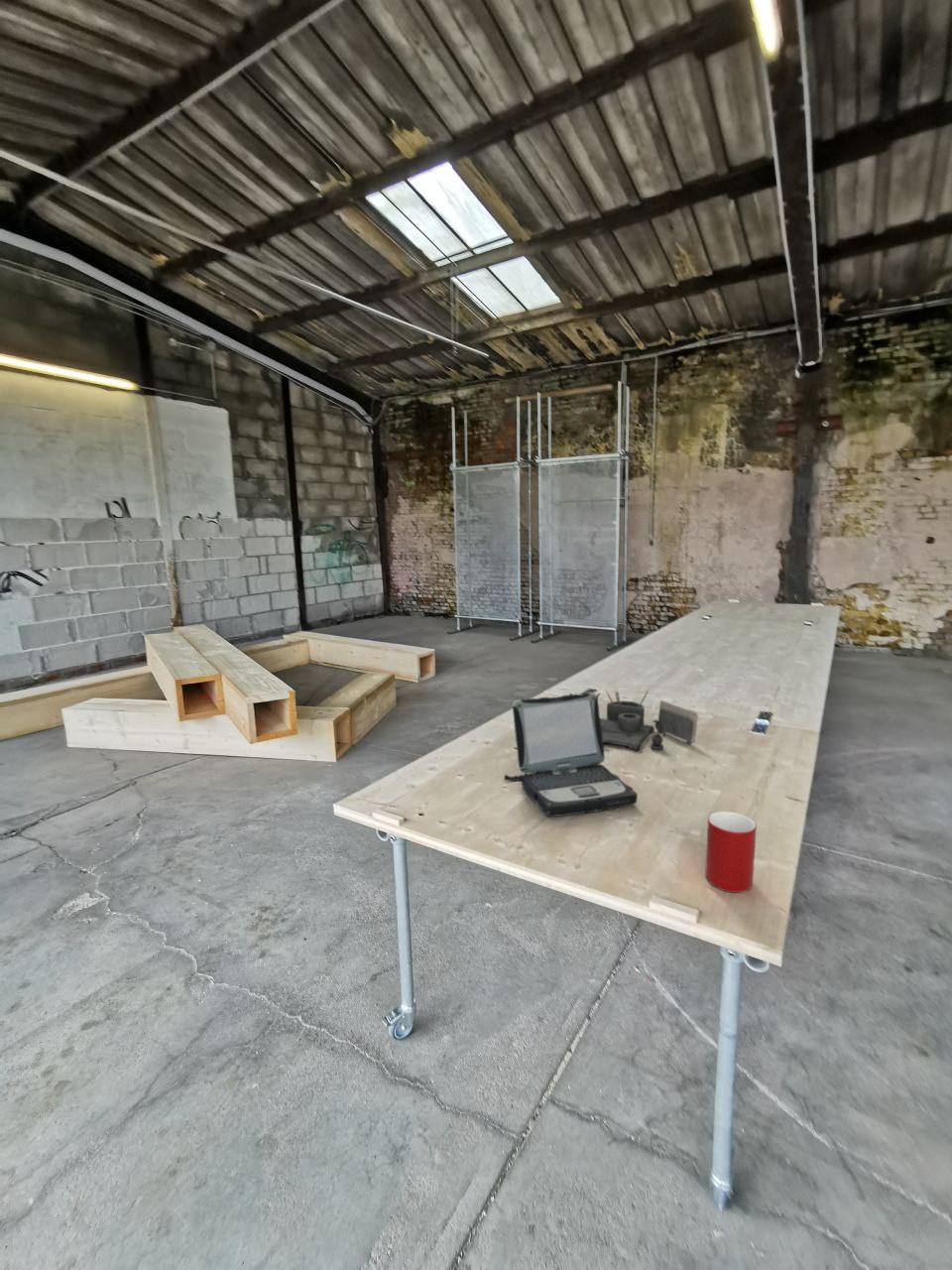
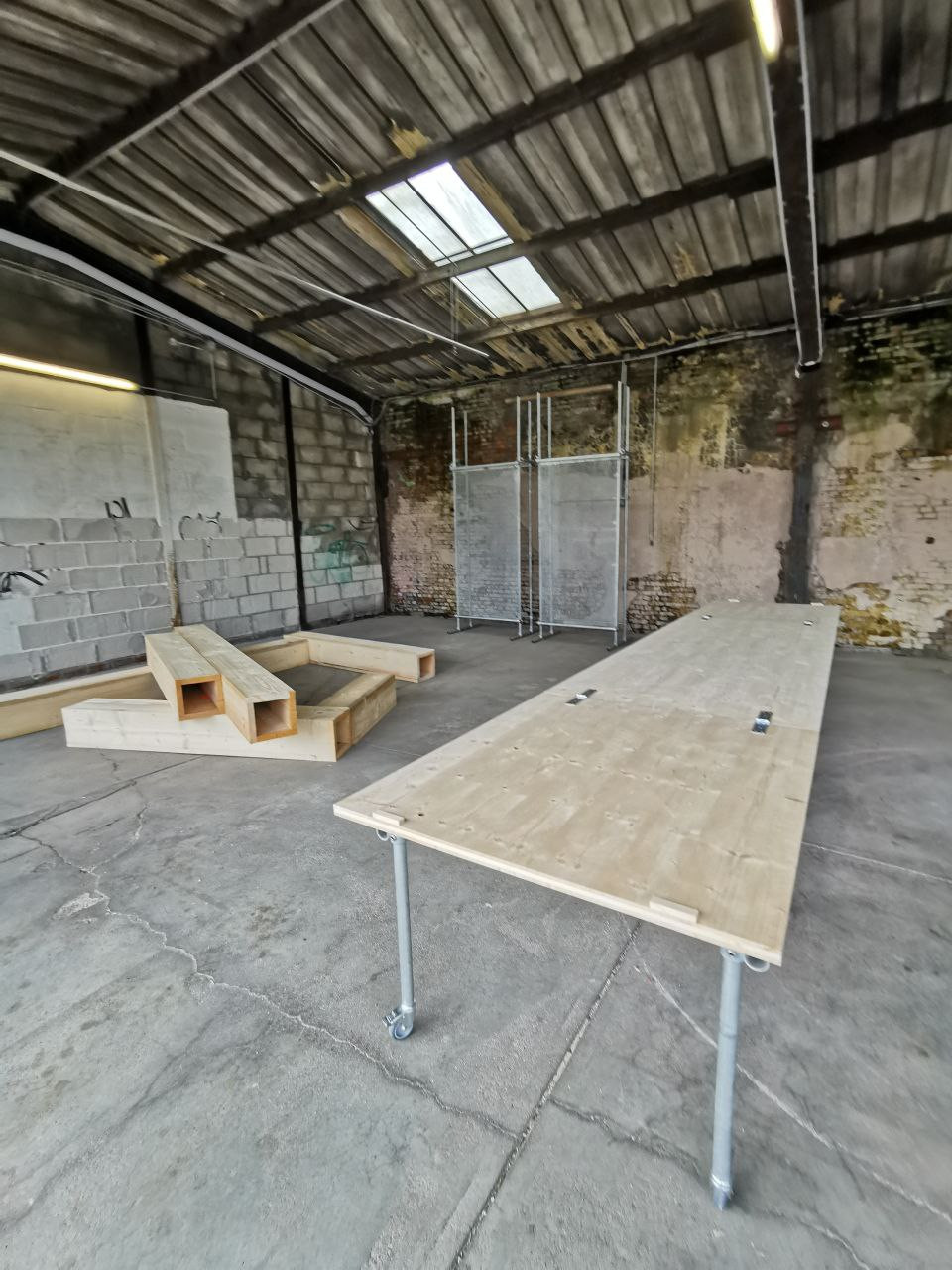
- cup [704,811,758,894]
- laptop [504,692,639,818]
- desk organizer [569,686,699,751]
